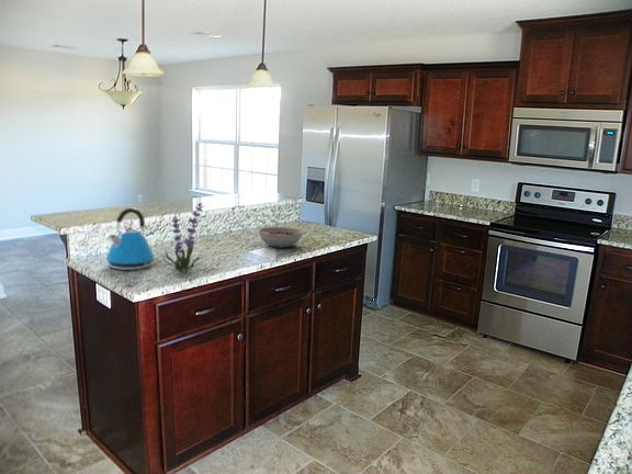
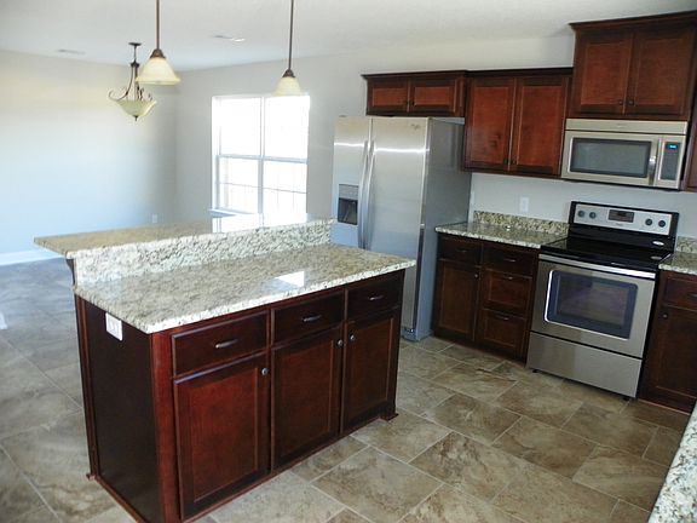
- kettle [105,206,156,271]
- bowl [257,226,304,249]
- plant [158,202,207,274]
